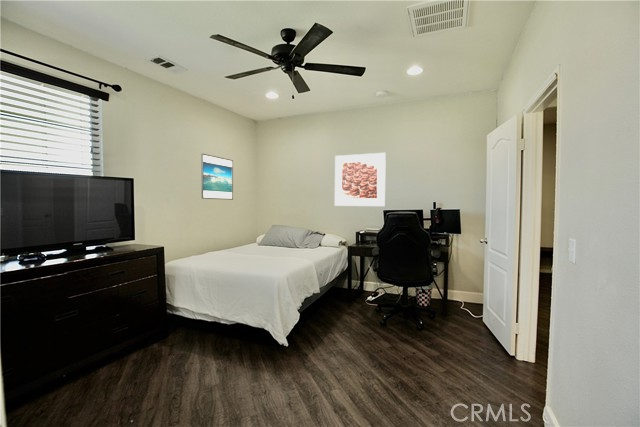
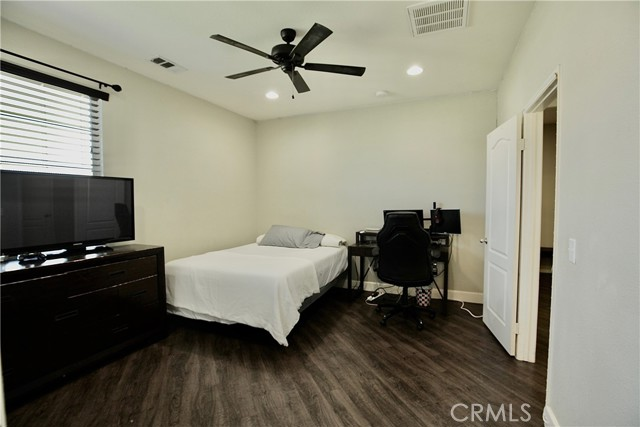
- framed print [334,152,387,207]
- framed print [200,153,234,201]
